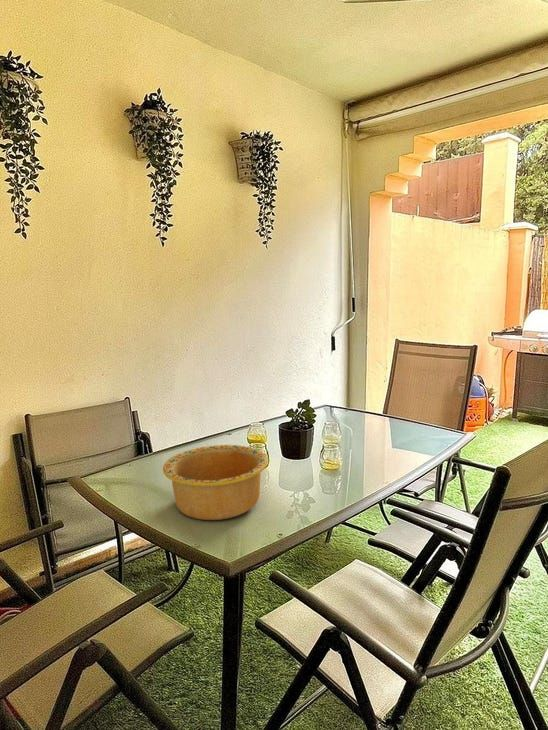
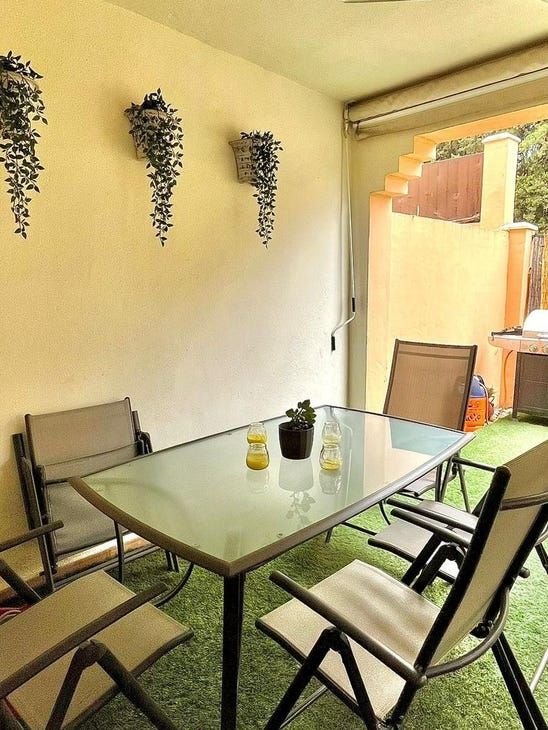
- bowl [162,444,269,521]
